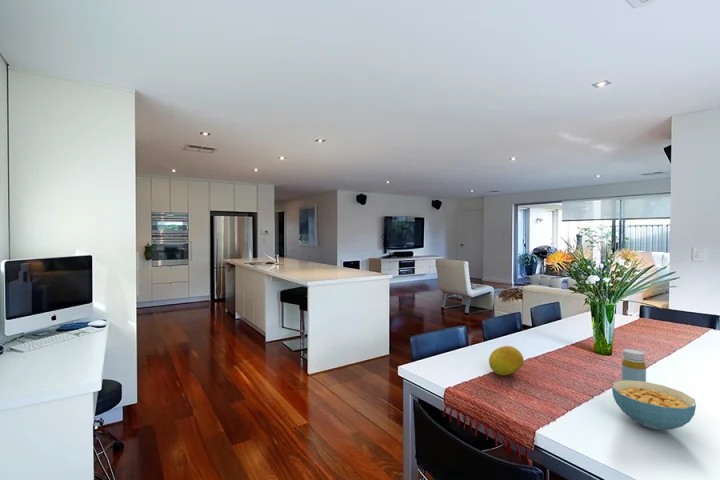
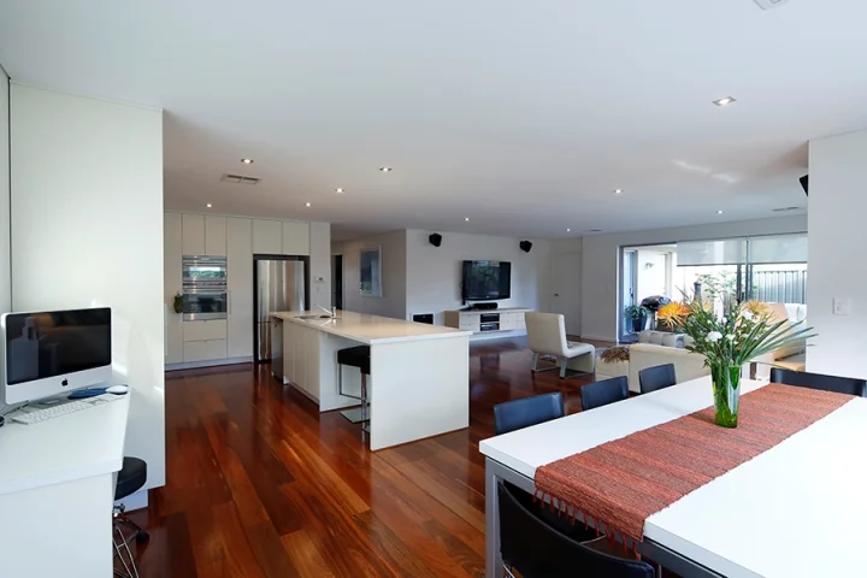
- cereal bowl [611,380,697,431]
- bottle [621,348,647,382]
- fruit [488,345,525,376]
